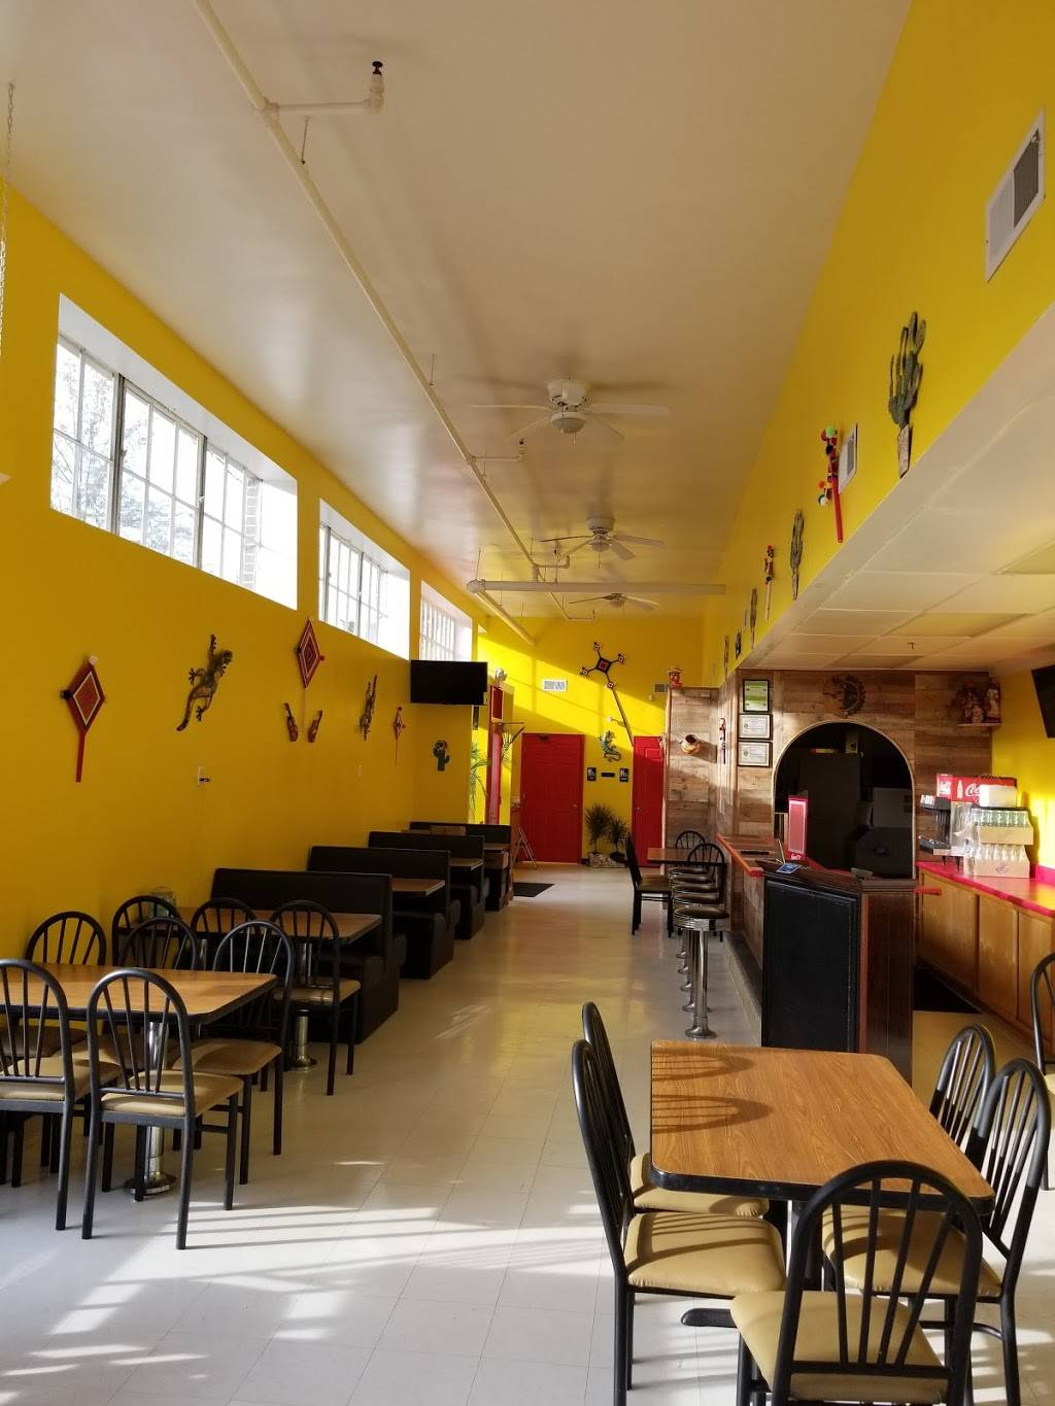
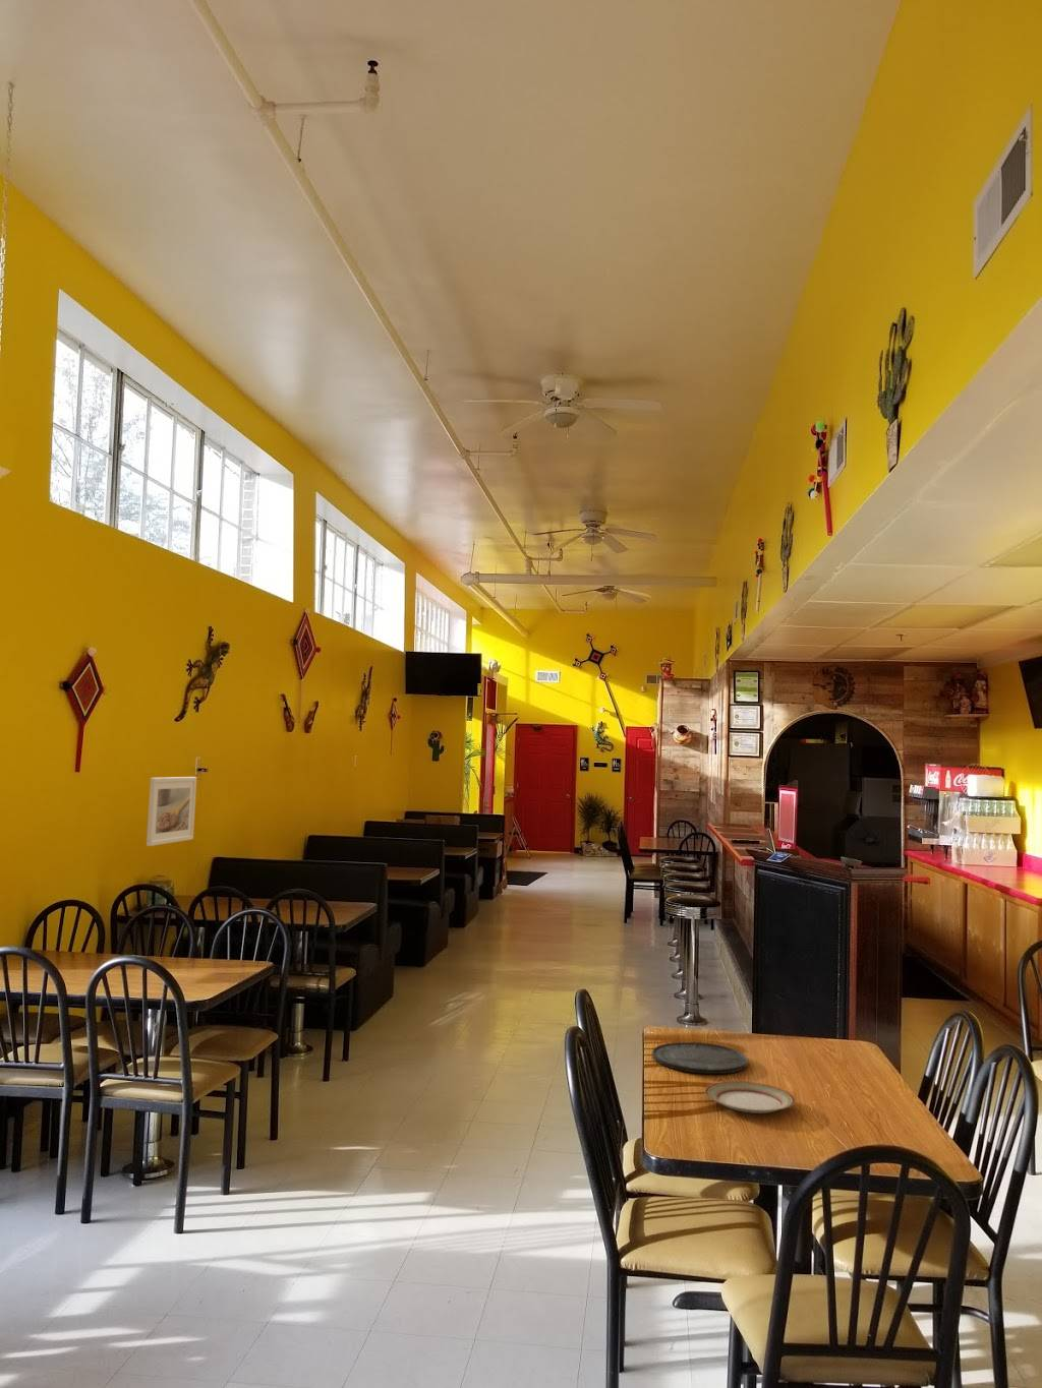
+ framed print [146,775,197,847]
+ plate [704,1080,796,1115]
+ plate [651,1041,749,1075]
